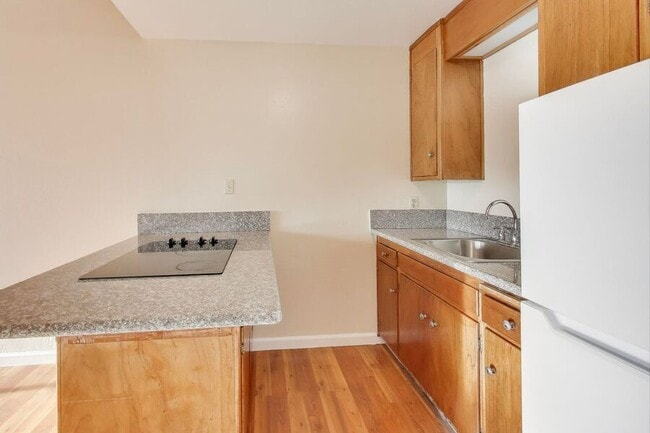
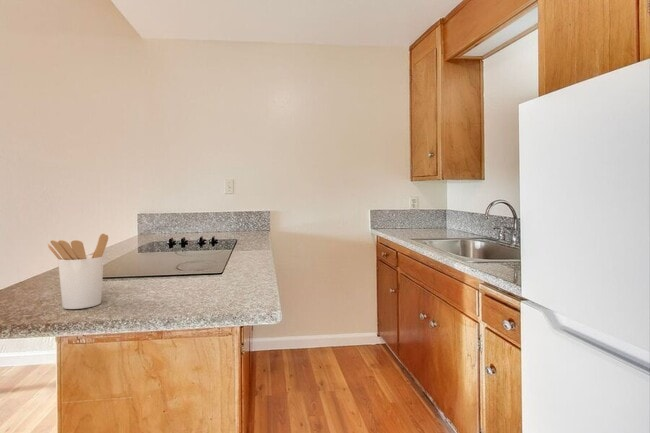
+ utensil holder [47,233,109,310]
